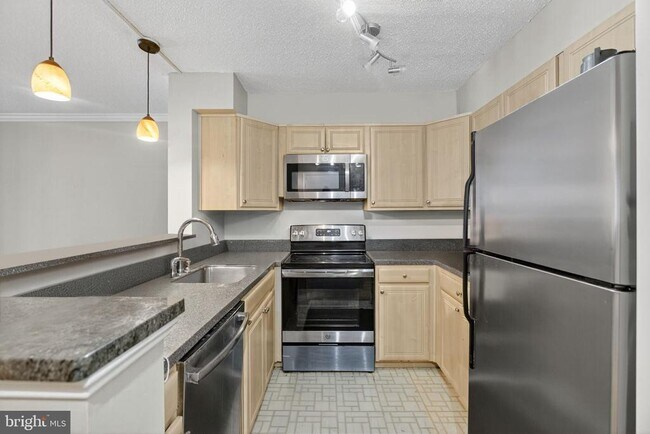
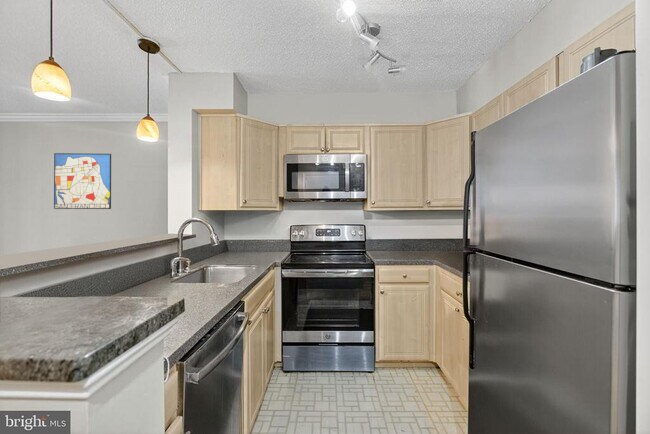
+ wall art [53,152,112,210]
